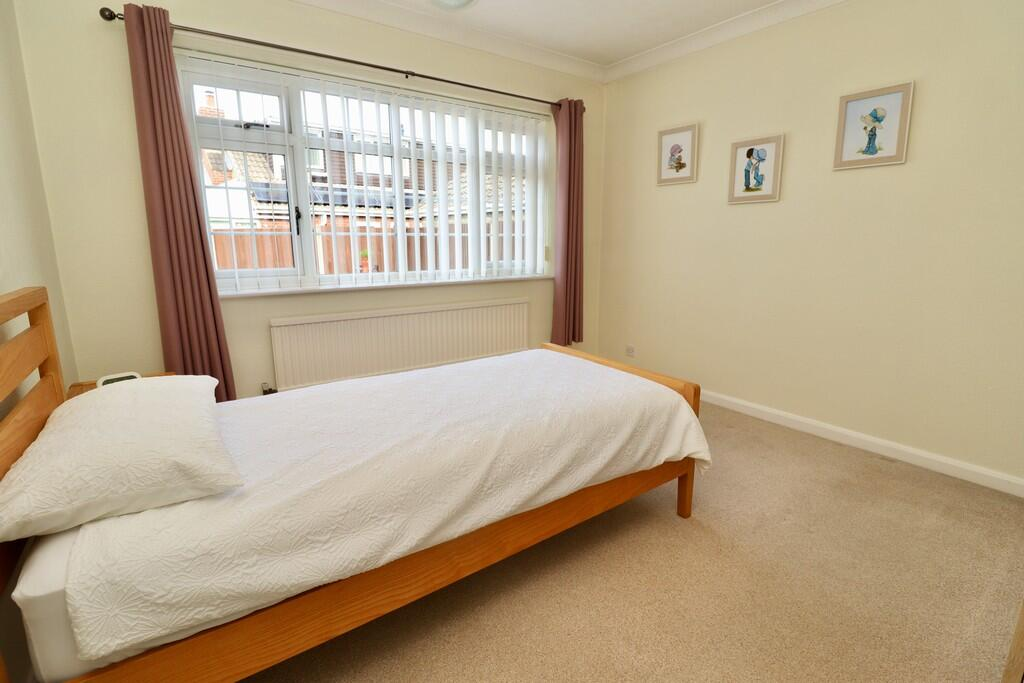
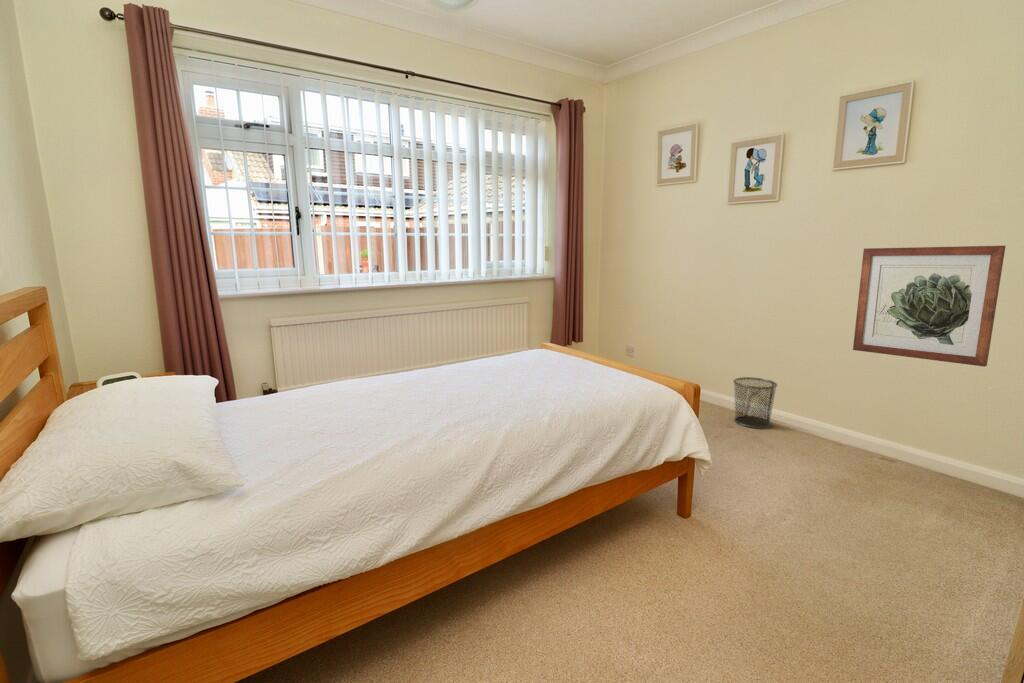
+ waste bin [732,376,778,429]
+ wall art [852,245,1007,368]
